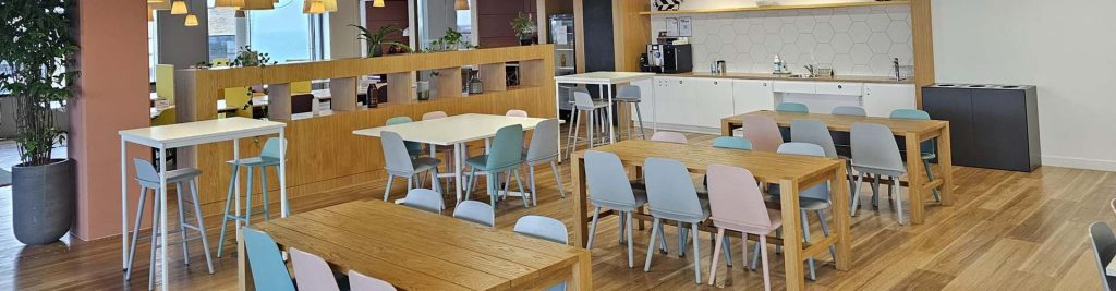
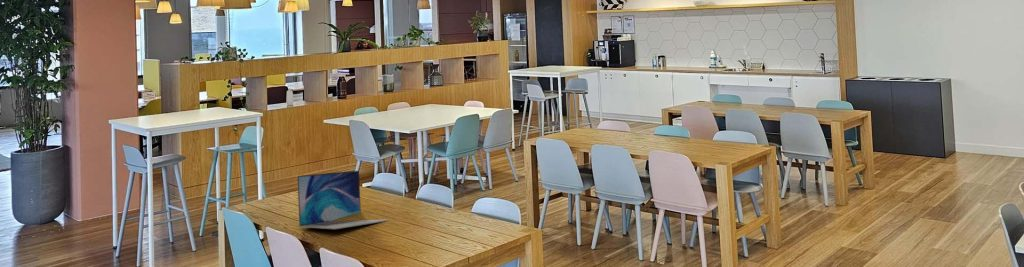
+ laptop [296,170,392,230]
